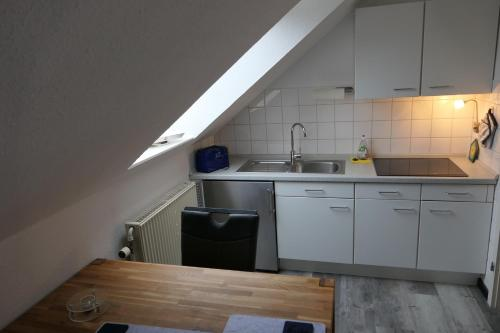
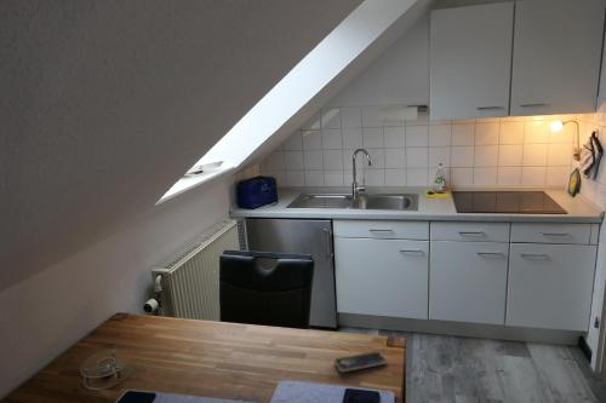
+ smartphone [333,350,389,373]
